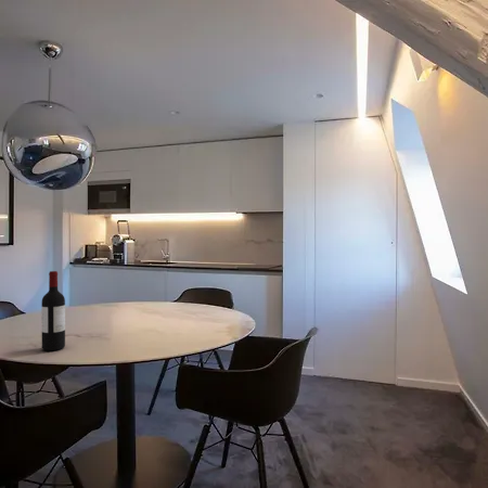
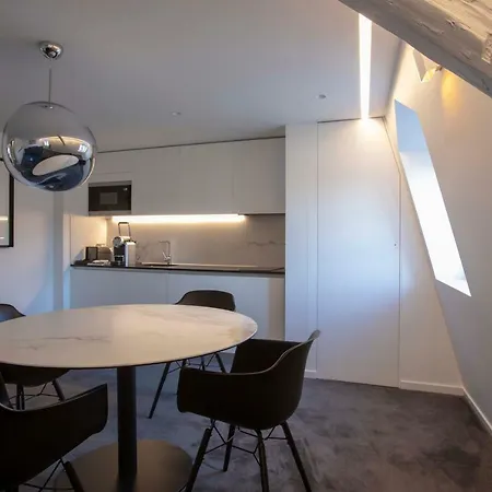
- wine bottle [40,270,66,352]
